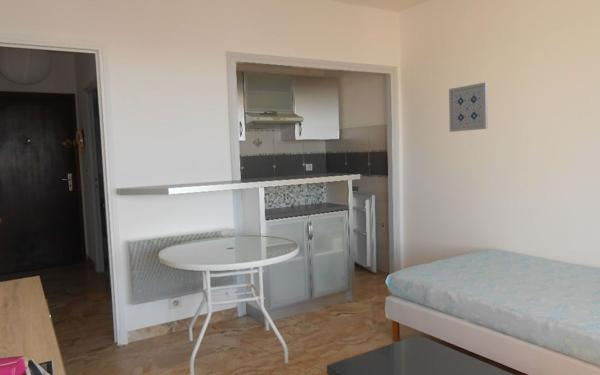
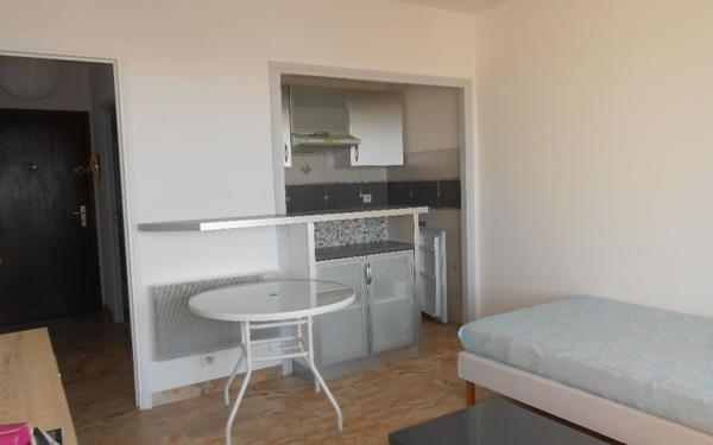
- wall art [448,81,489,133]
